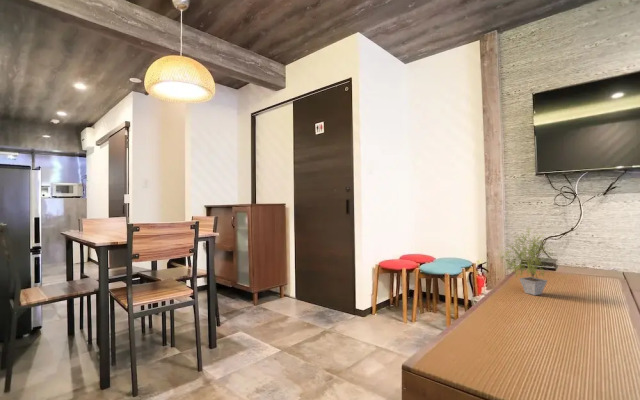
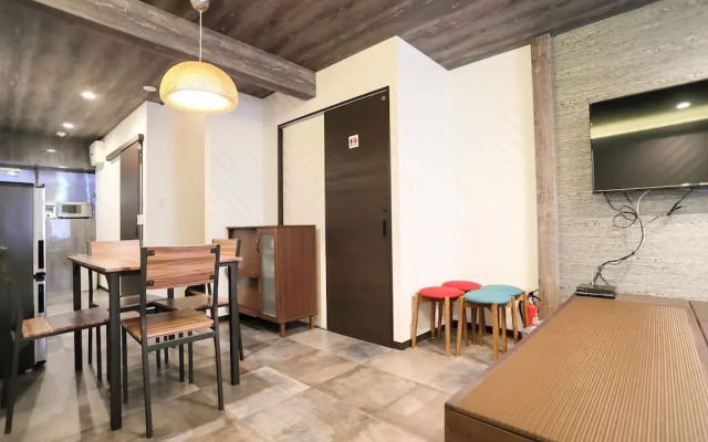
- potted plant [498,227,557,296]
